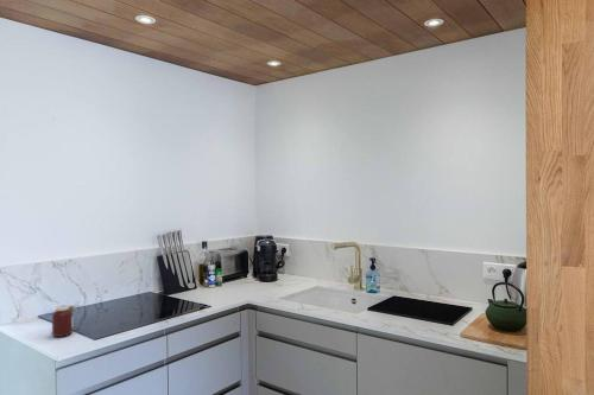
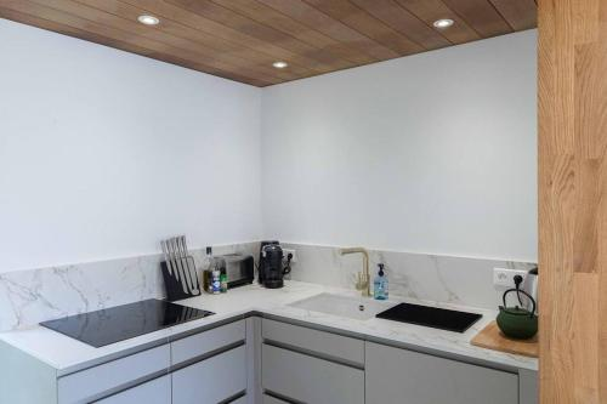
- jar [51,304,81,338]
